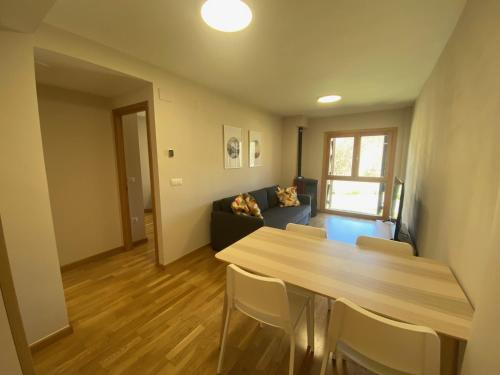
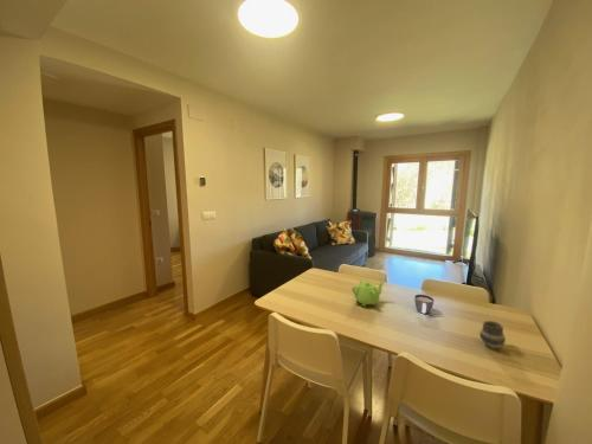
+ cup [413,294,435,315]
+ cup [478,320,507,349]
+ teapot [350,279,386,308]
